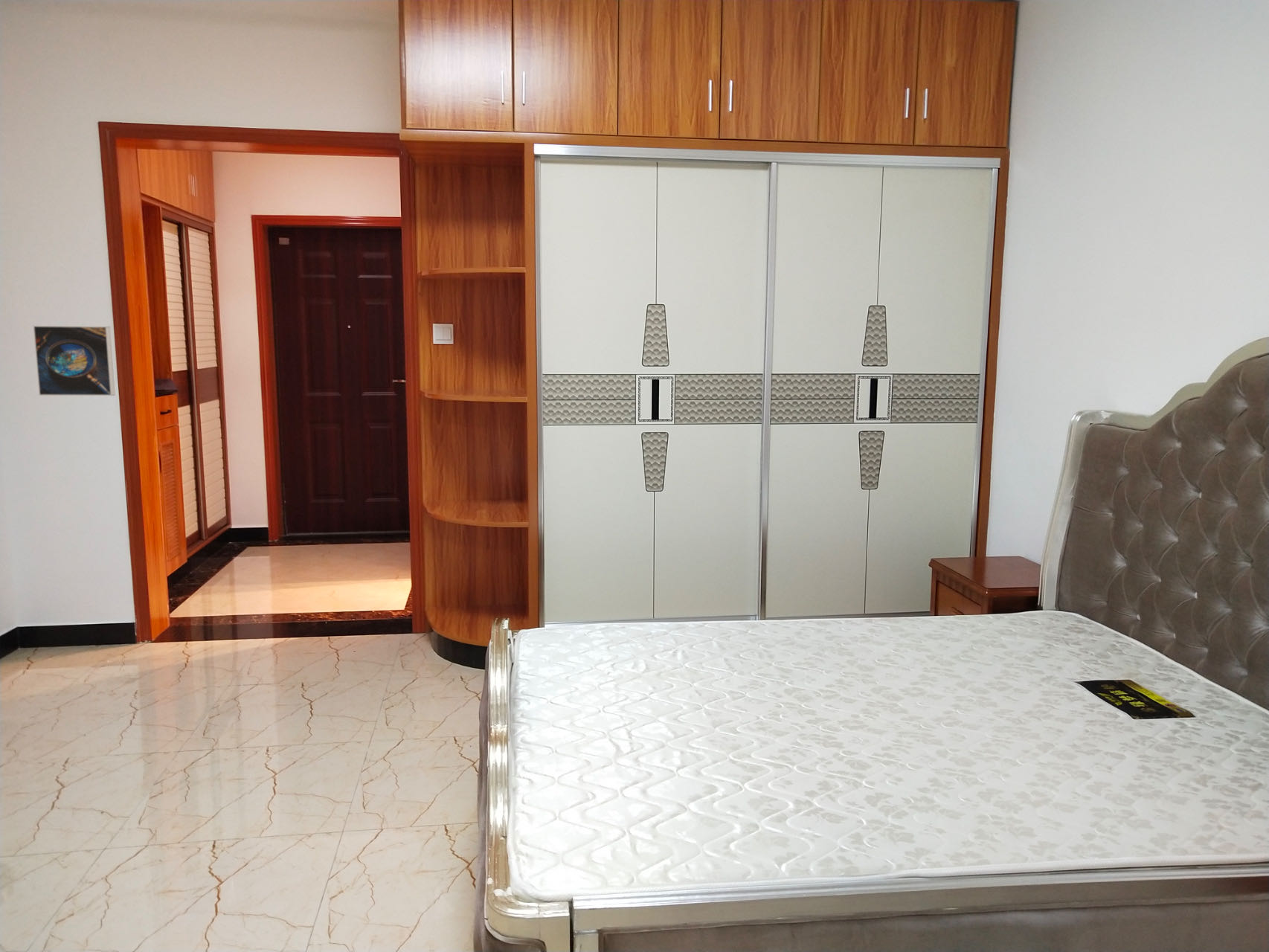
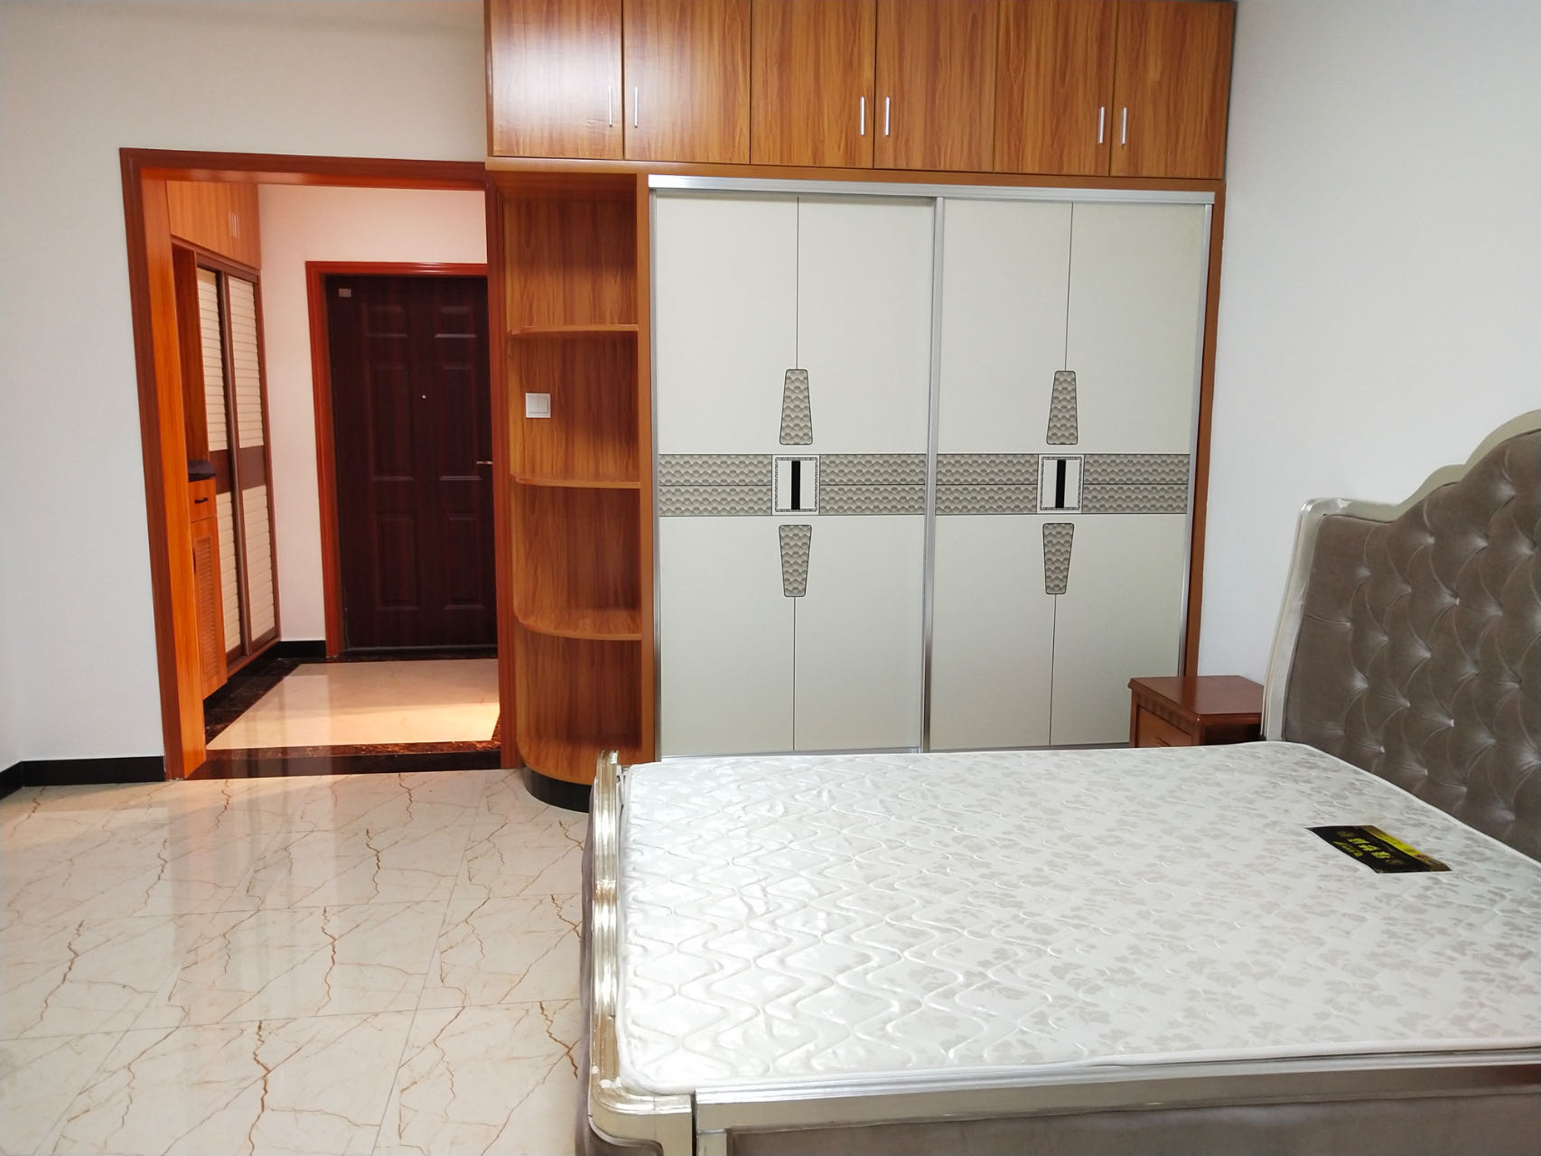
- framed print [32,325,116,396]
